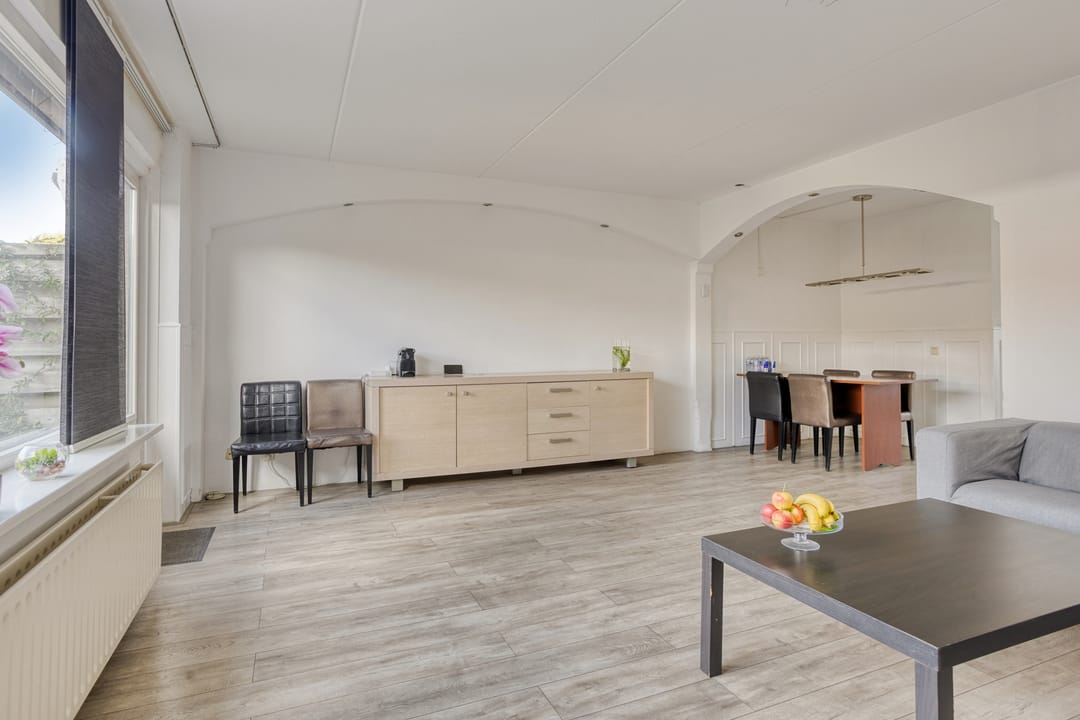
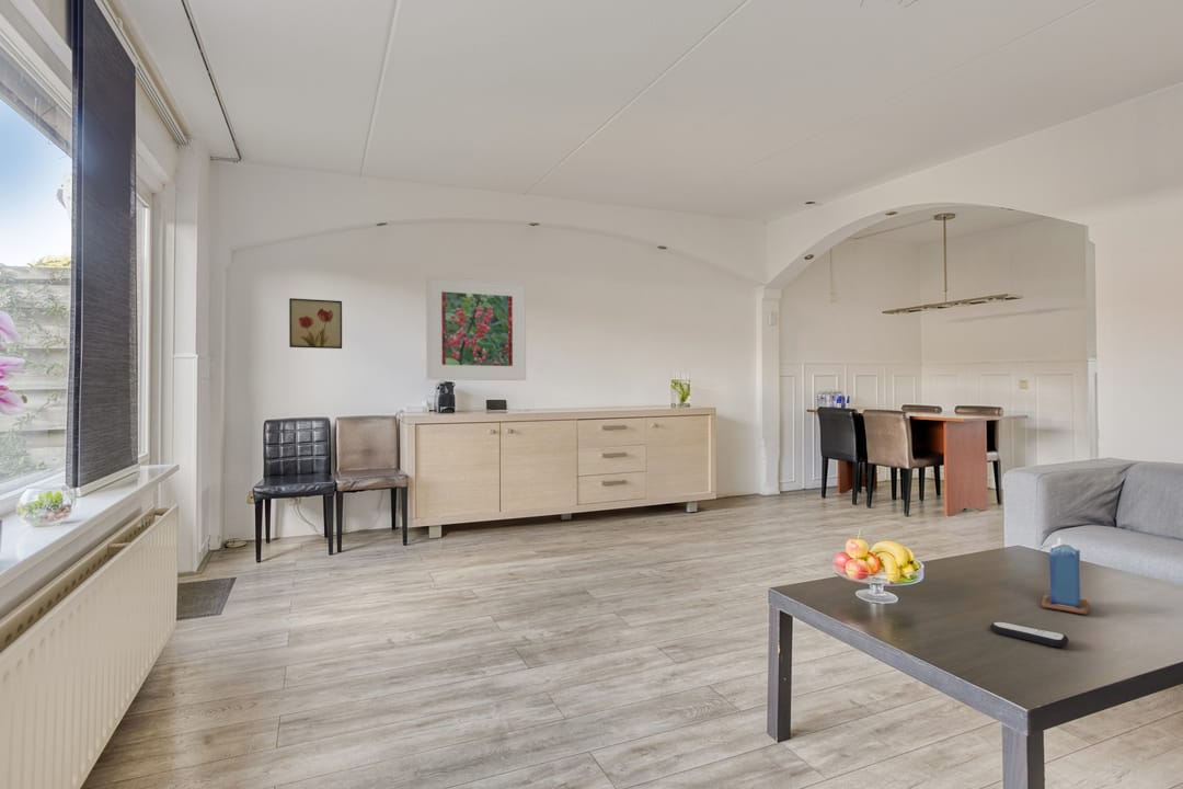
+ wall art [288,297,343,350]
+ remote control [989,620,1069,649]
+ candle [1041,537,1090,616]
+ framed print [425,275,527,381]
